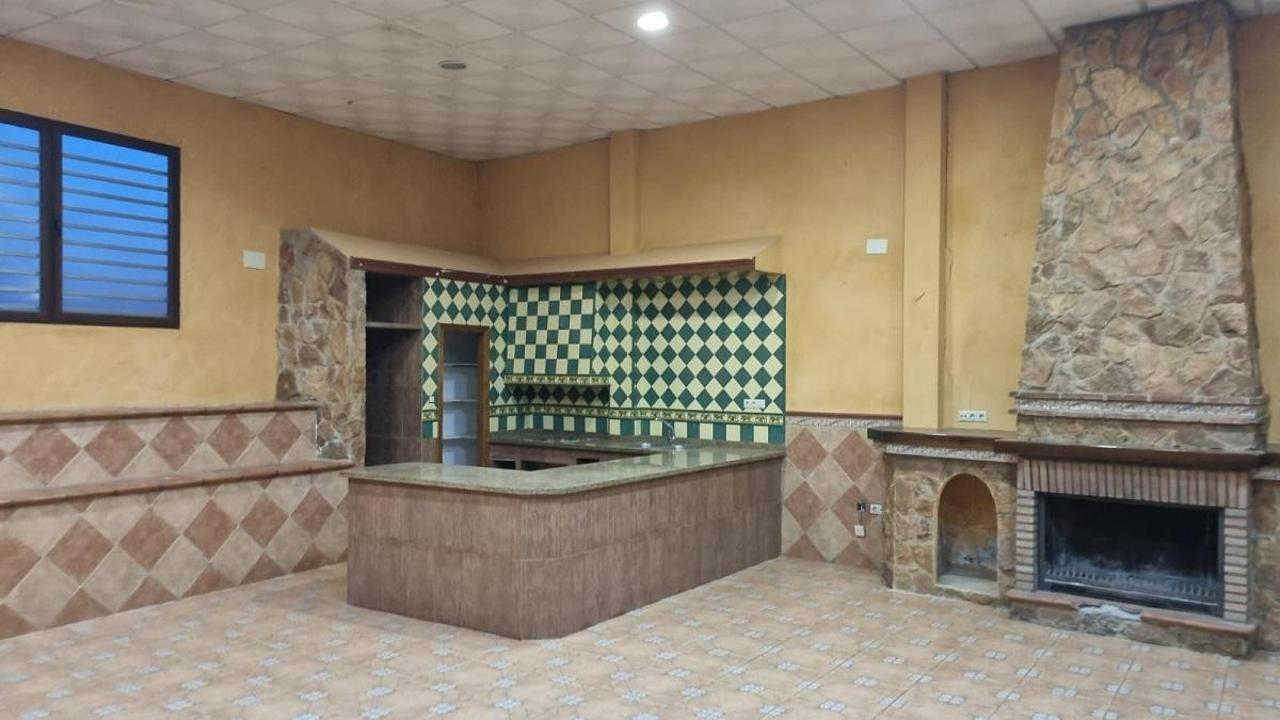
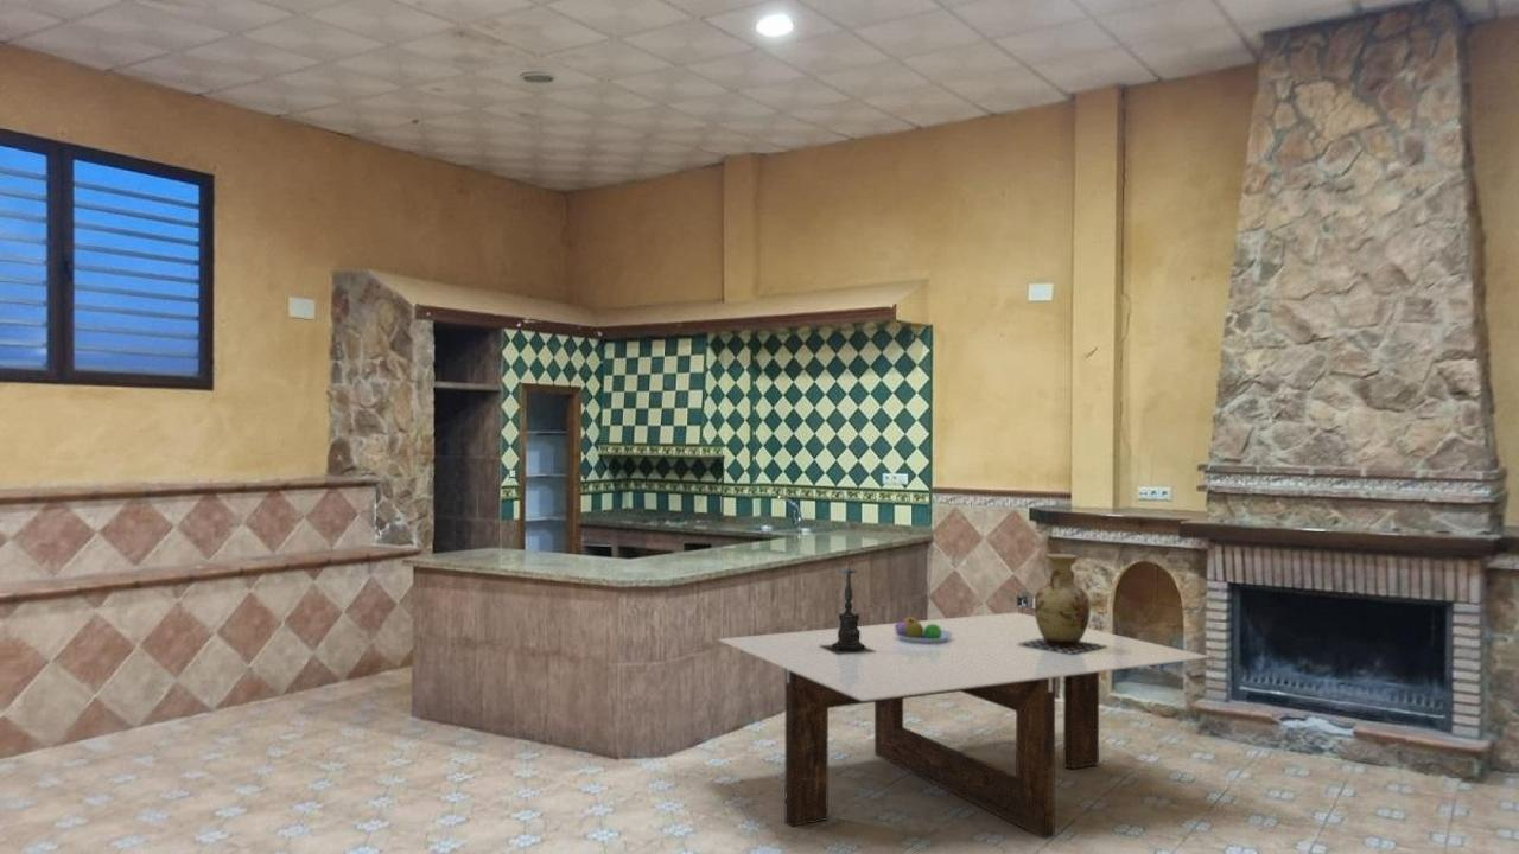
+ vase [1017,553,1108,654]
+ fruit bowl [895,616,953,644]
+ candle holder [818,556,877,655]
+ dining table [717,611,1212,840]
